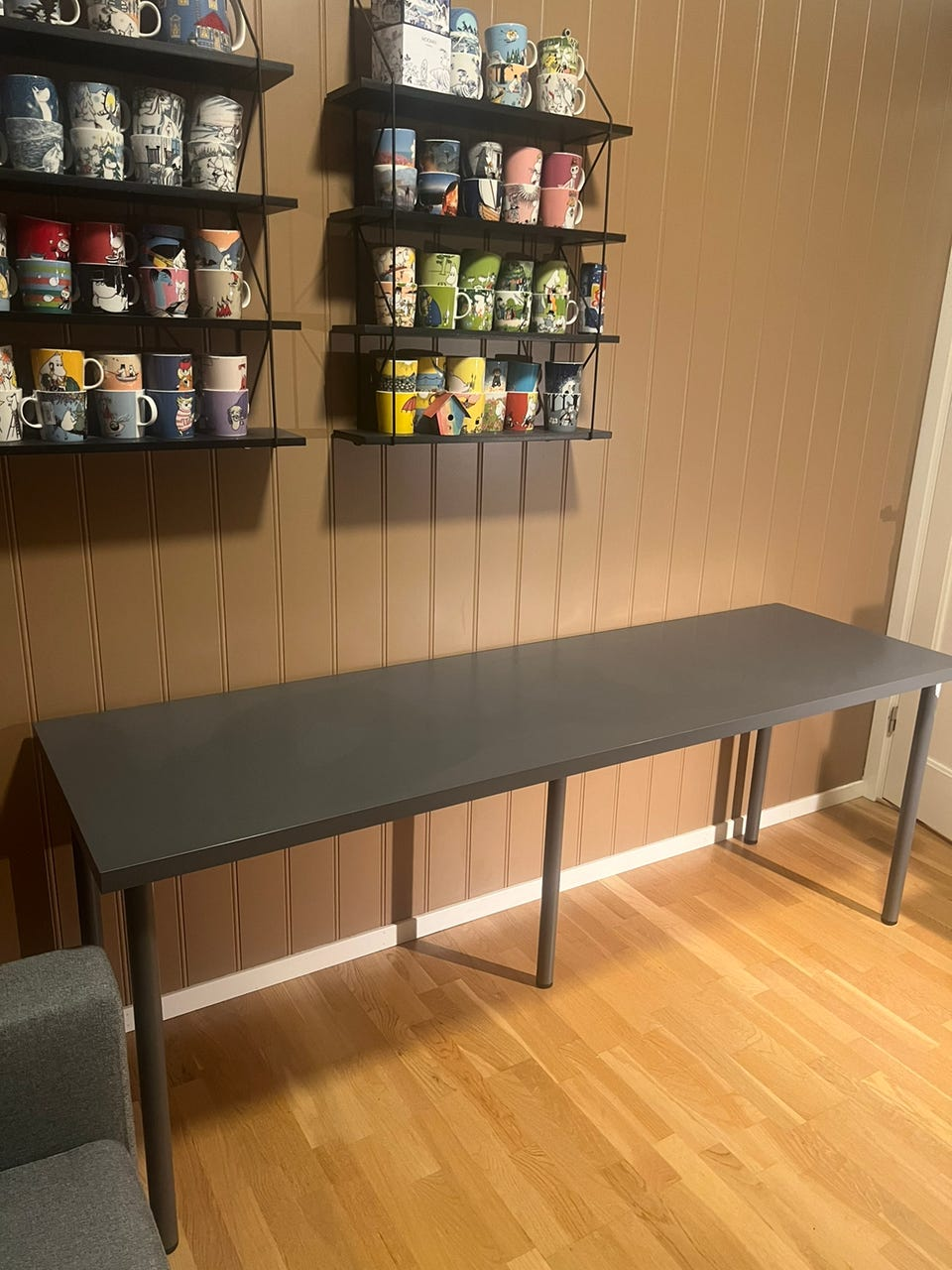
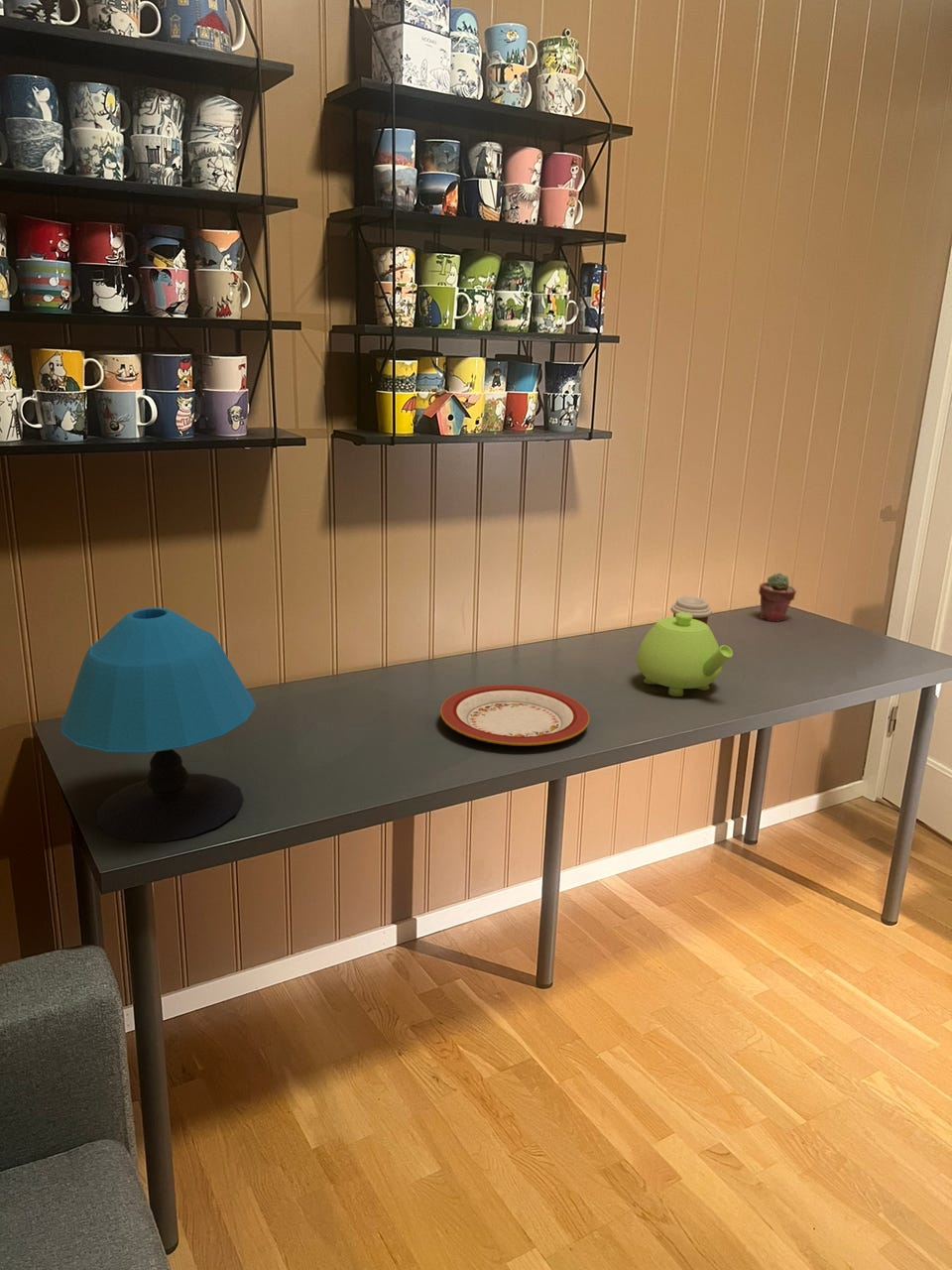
+ plate [439,684,590,747]
+ potted succulent [758,572,797,623]
+ teapot [636,612,734,698]
+ table lamp [60,607,257,843]
+ coffee cup [669,596,713,625]
